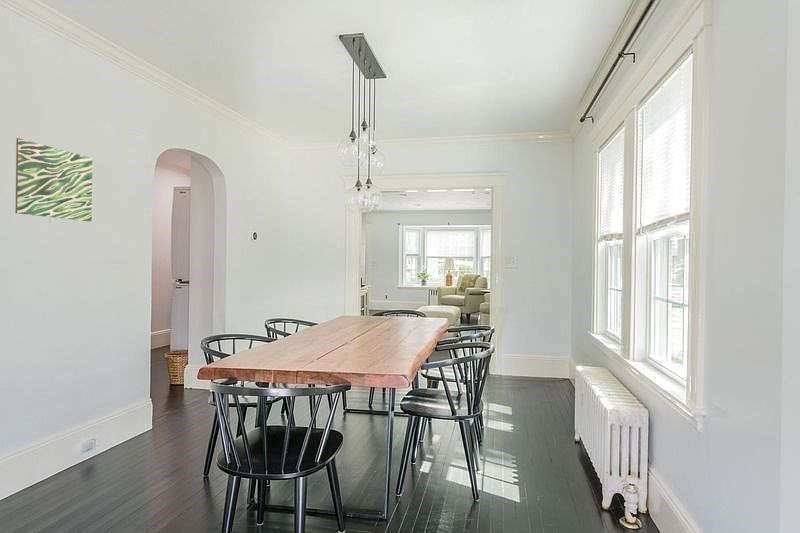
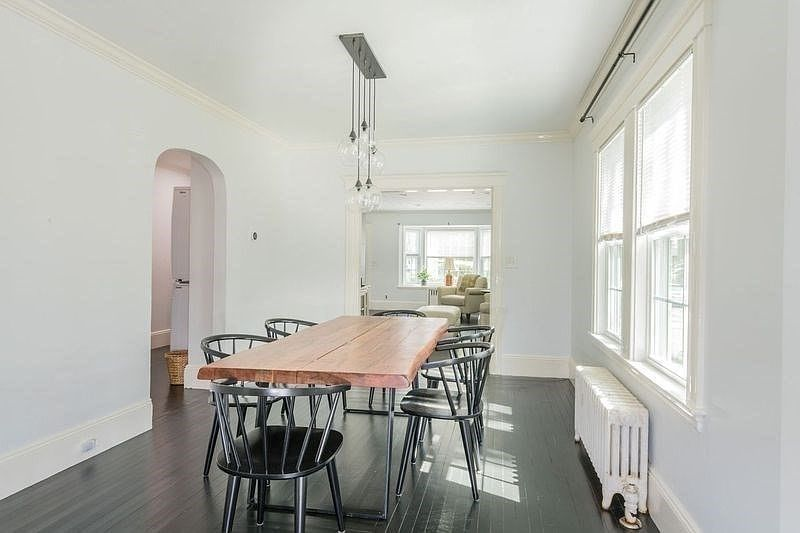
- wall art [15,137,93,223]
